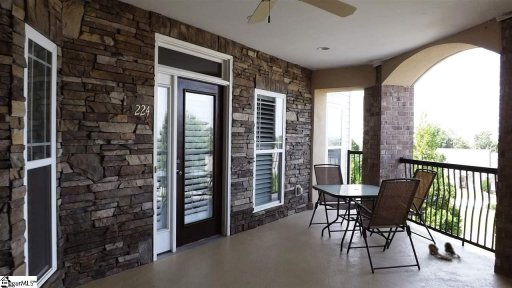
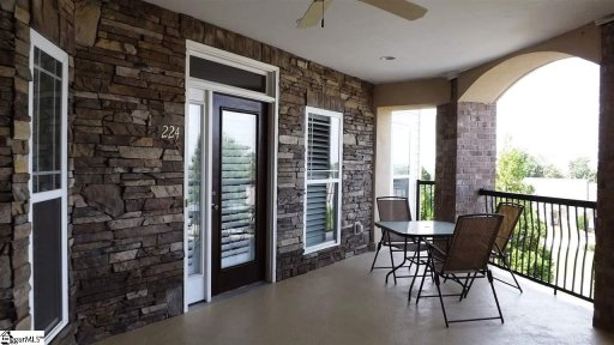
- shoes [427,241,462,261]
